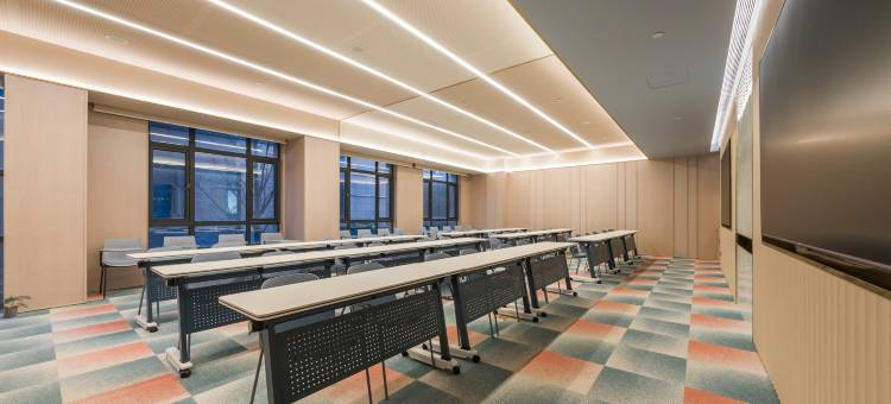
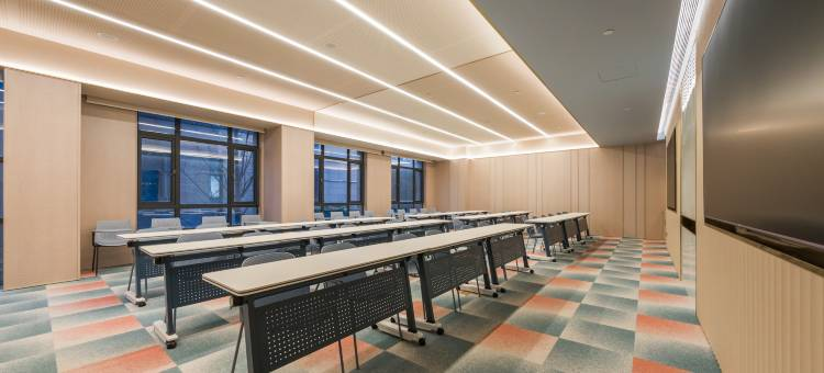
- potted plant [0,295,33,318]
